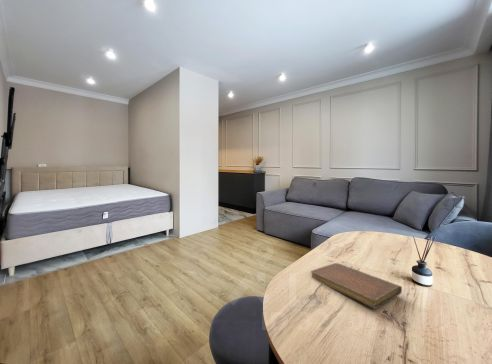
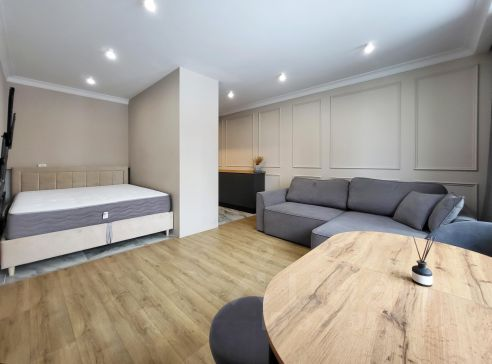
- notebook [310,262,403,310]
